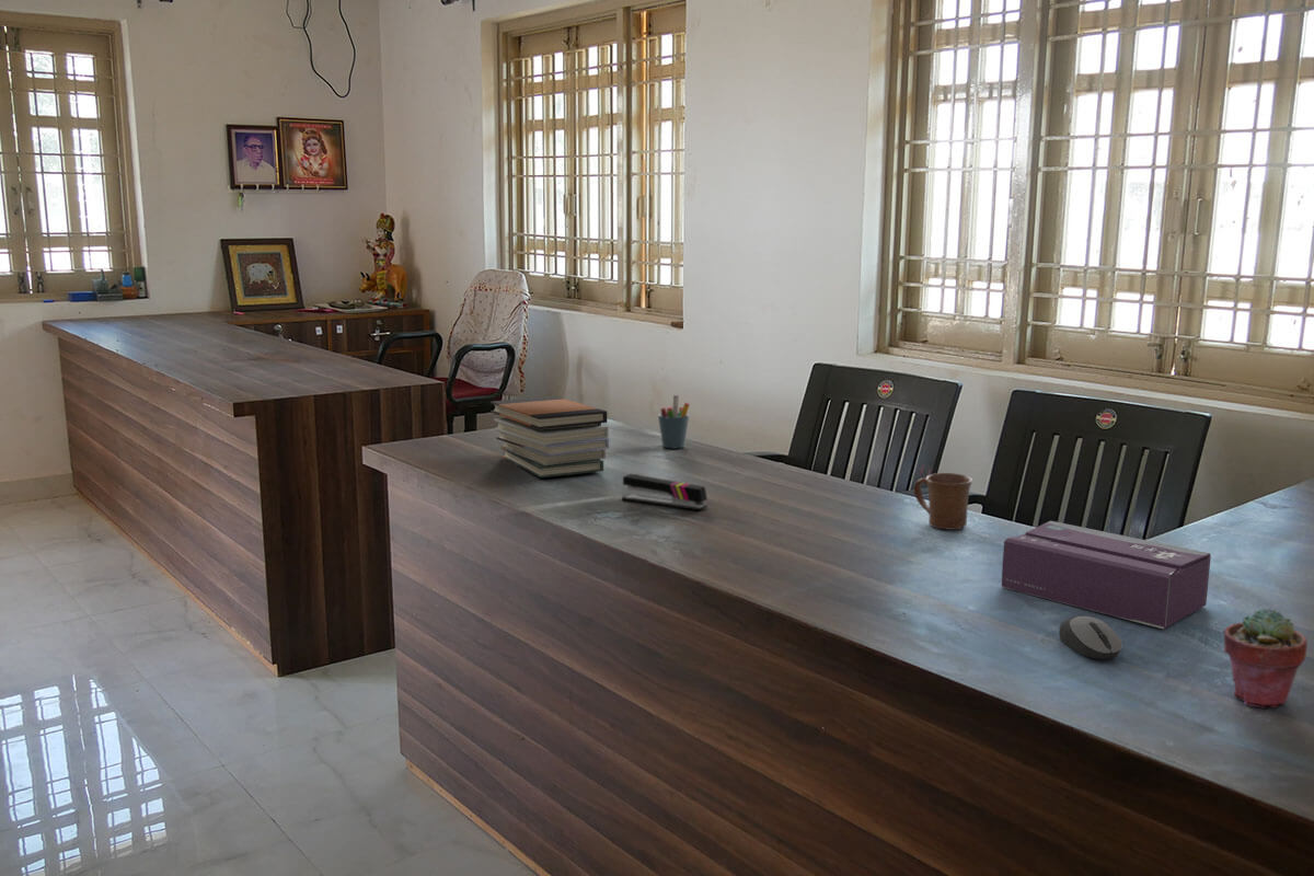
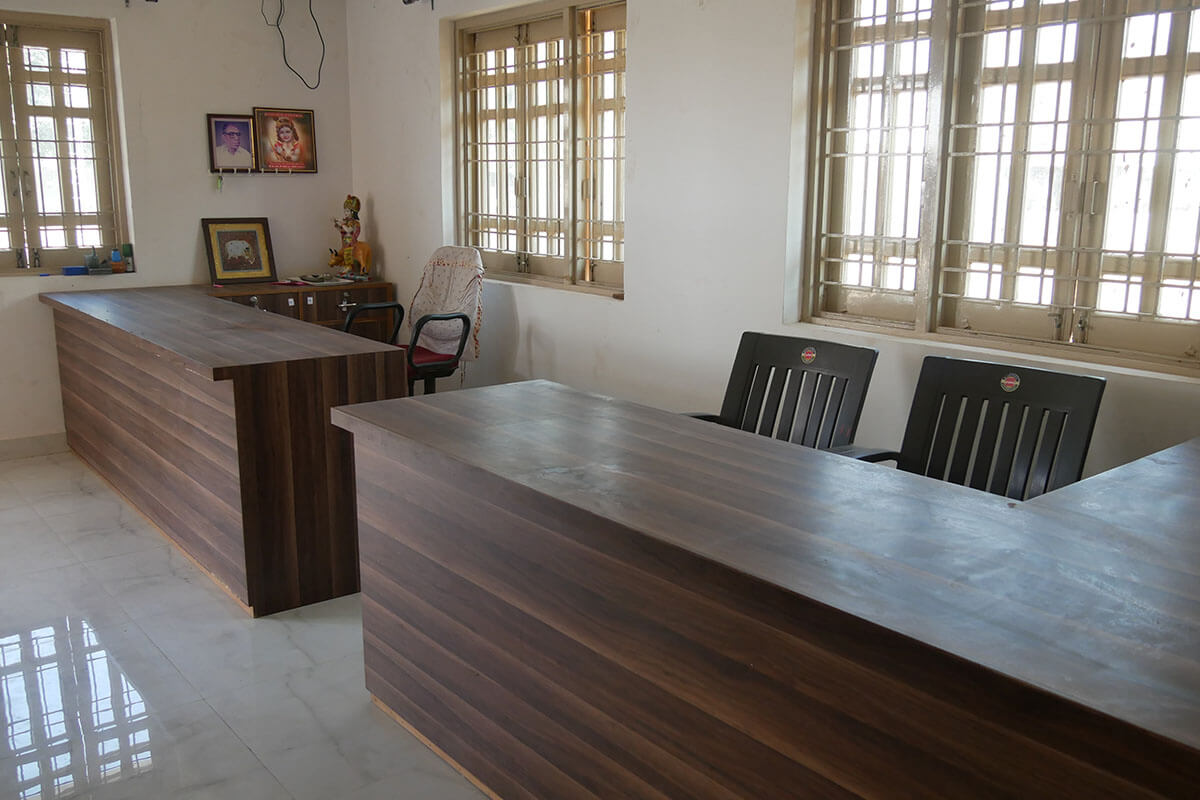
- potted succulent [1222,607,1307,708]
- stapler [621,473,708,511]
- computer mouse [1058,615,1123,660]
- mug [913,472,973,531]
- book stack [489,395,610,479]
- tissue box [1001,520,1212,630]
- pen holder [657,394,691,449]
